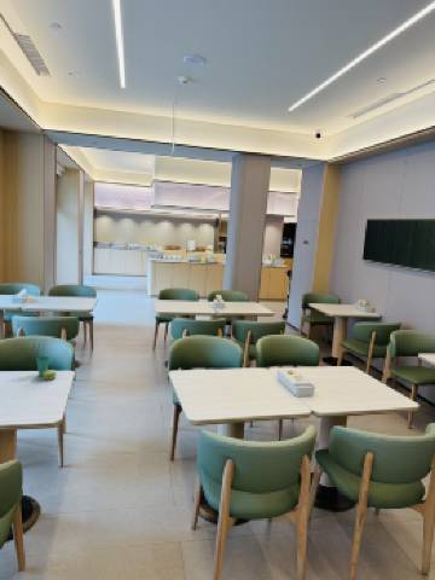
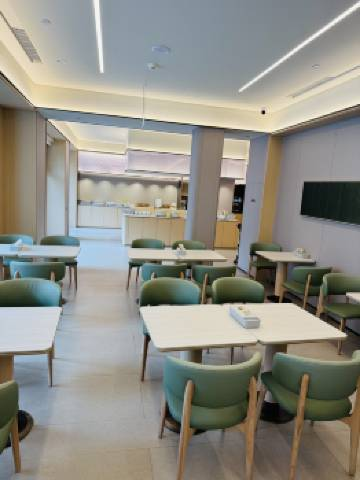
- cup [36,355,58,381]
